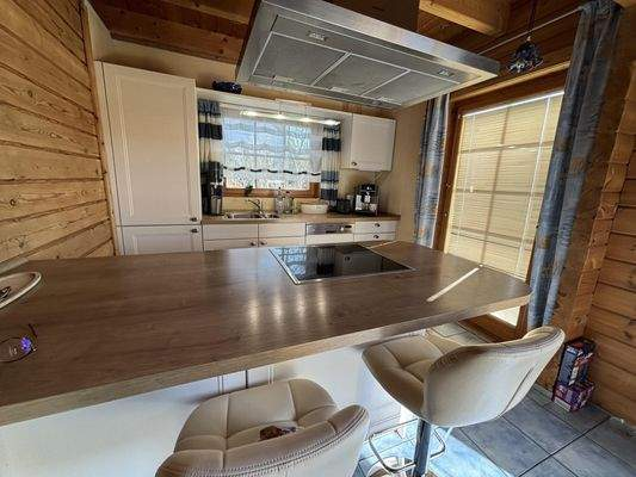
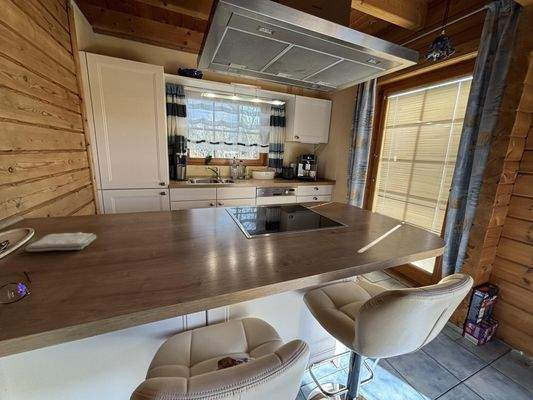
+ washcloth [25,231,97,252]
